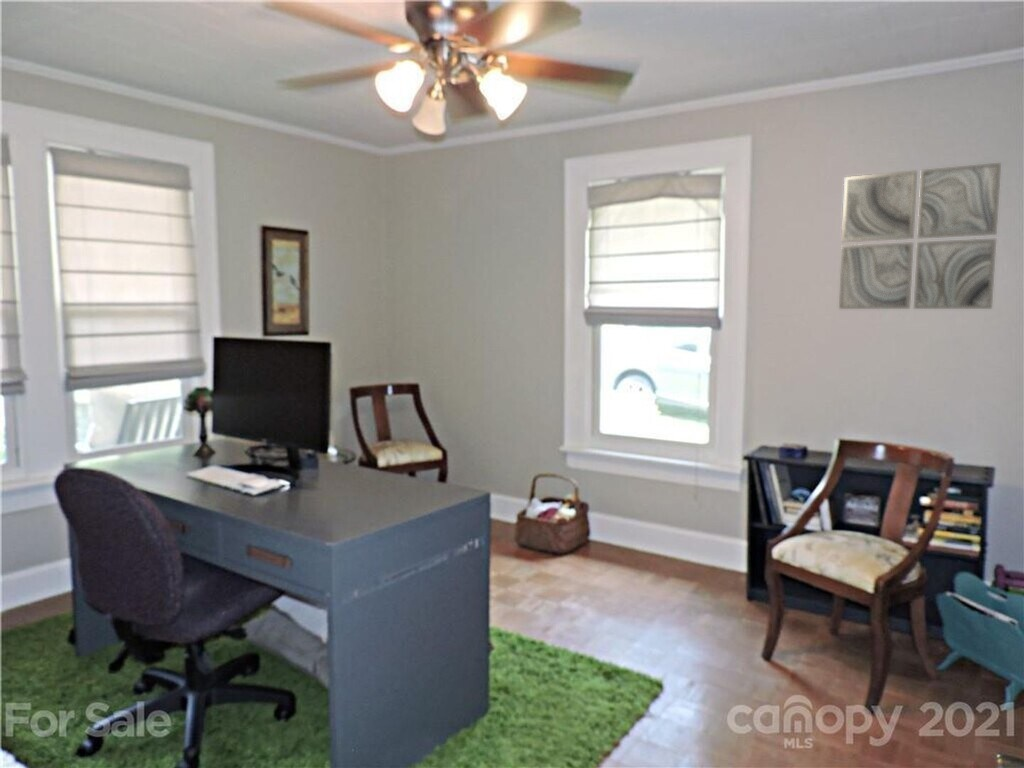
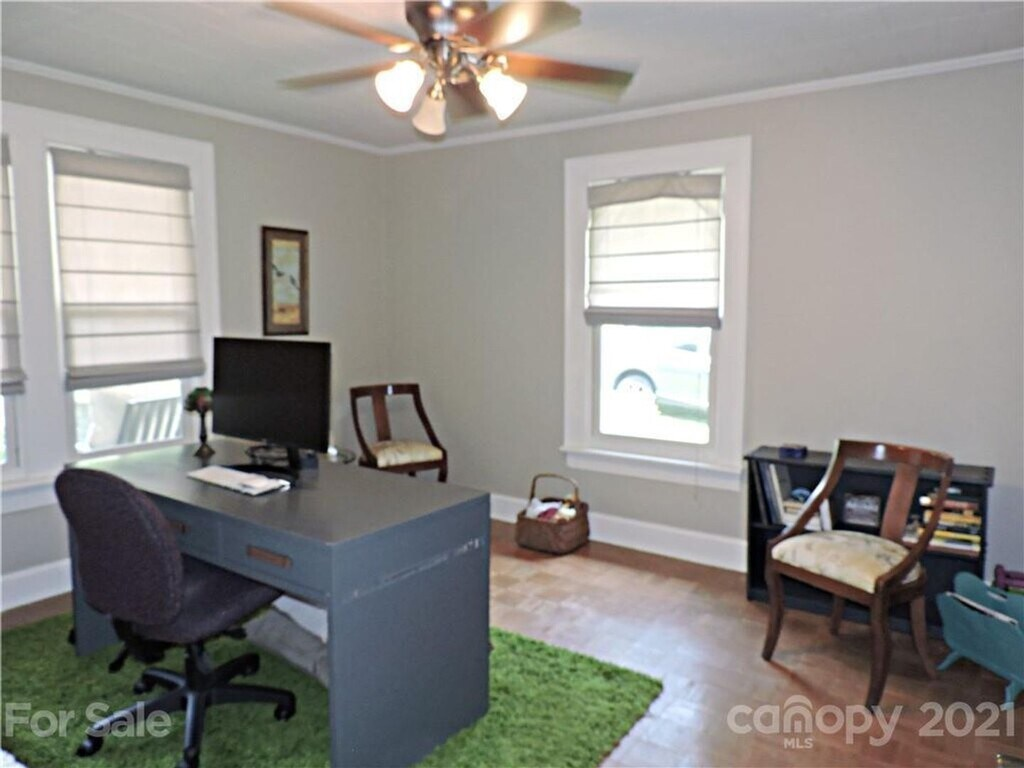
- wall art [838,162,1002,310]
